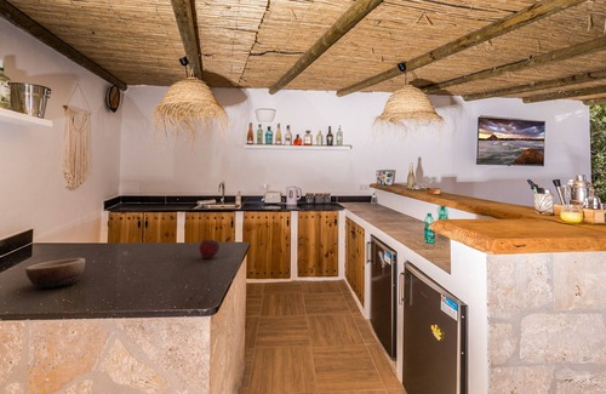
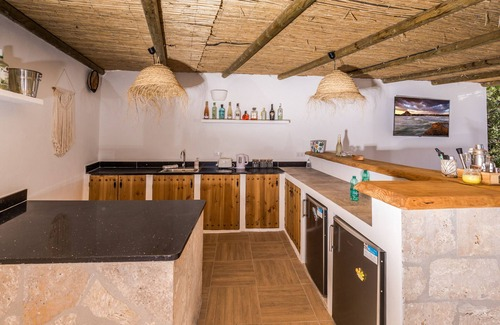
- bowl [24,257,86,289]
- fruit [198,238,221,259]
